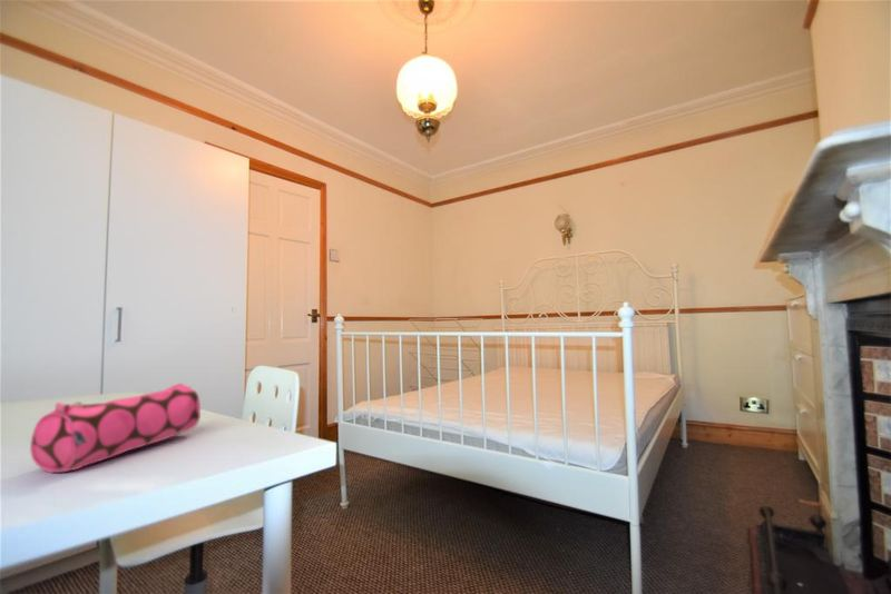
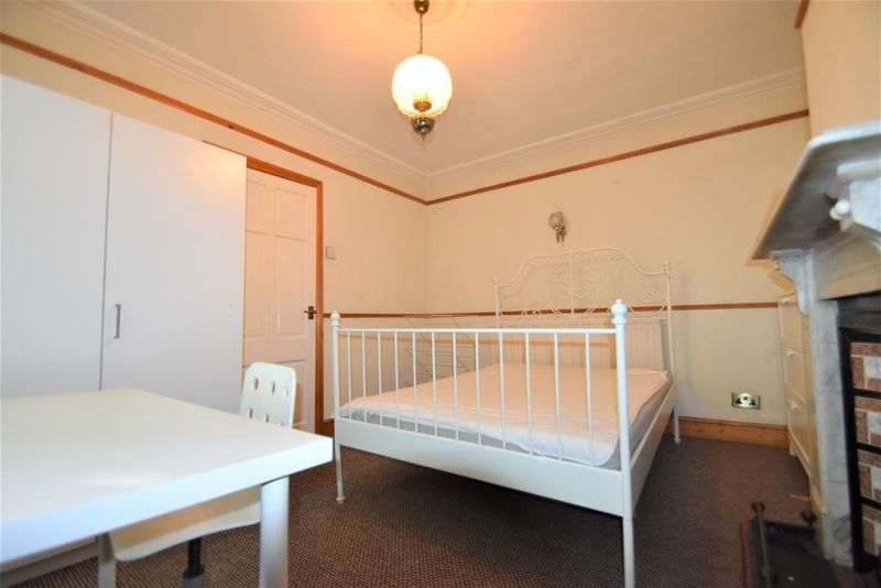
- pencil case [29,383,202,474]
